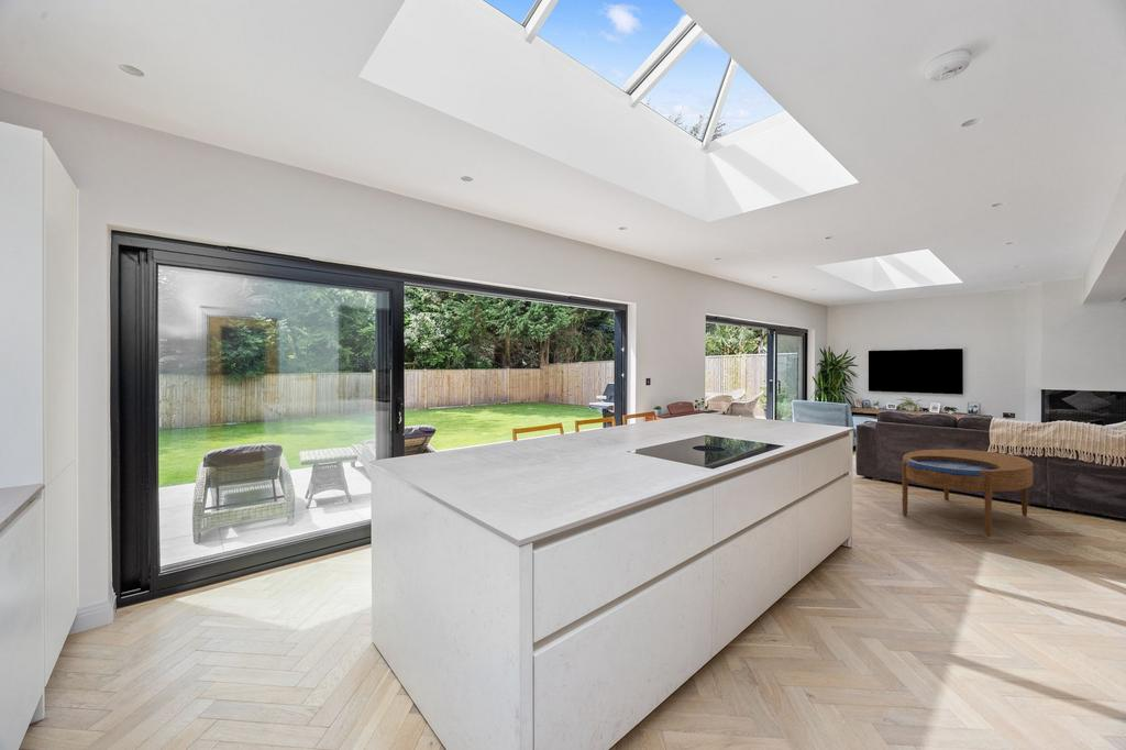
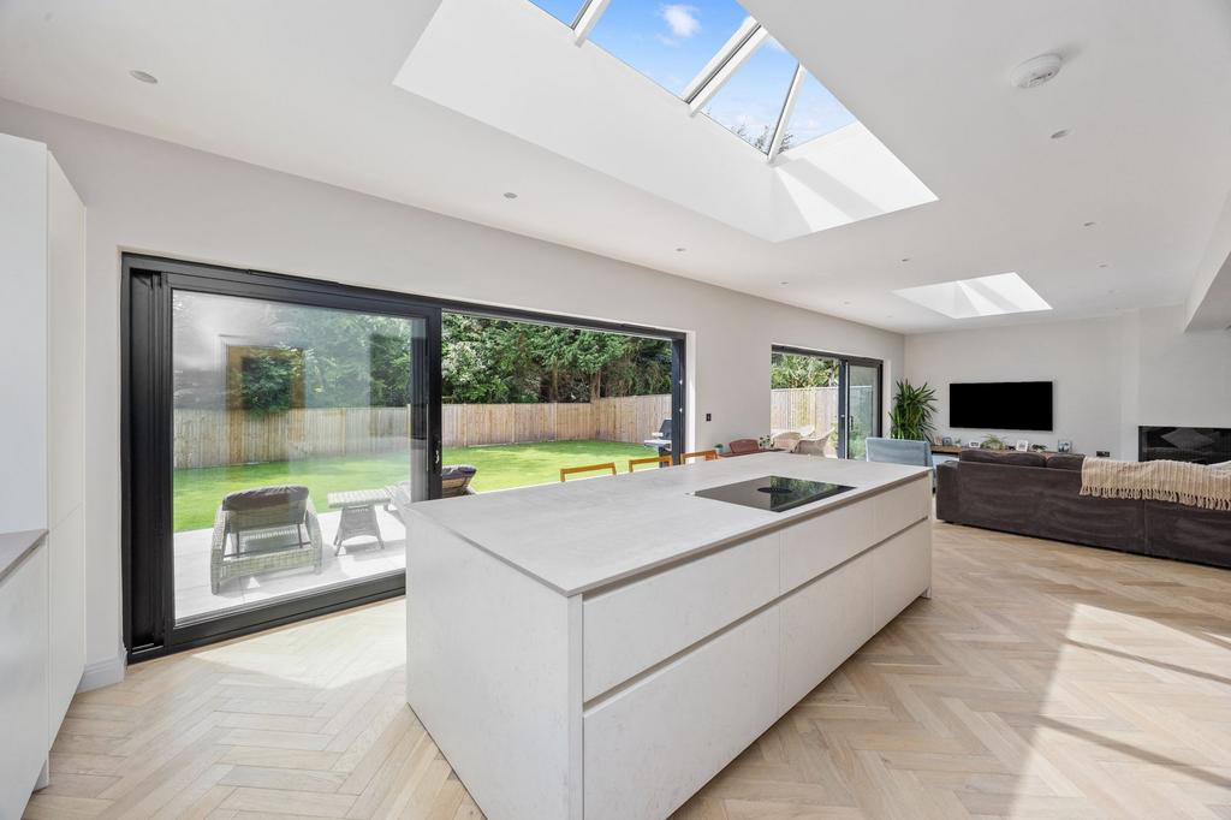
- coffee table [901,449,1034,537]
